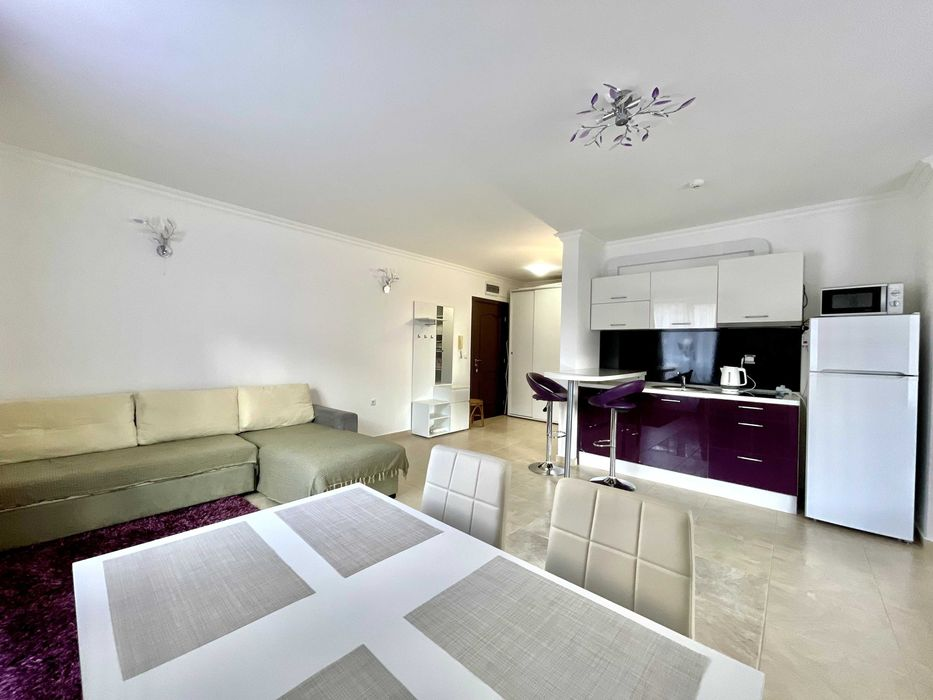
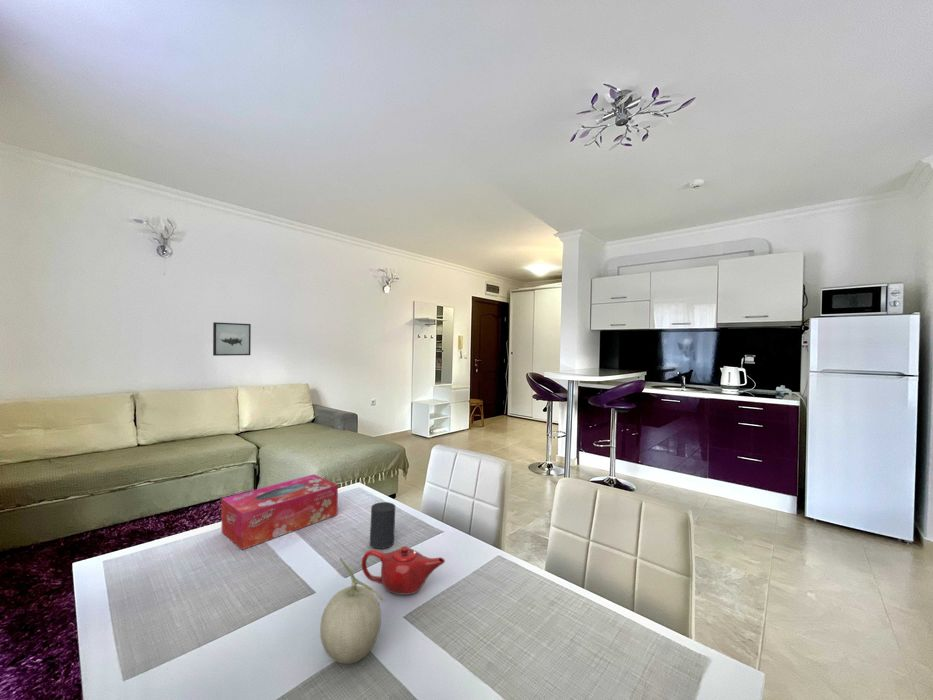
+ cup [369,501,396,550]
+ fruit [319,557,386,665]
+ tissue box [221,473,339,551]
+ teapot [360,545,446,596]
+ wall art [212,321,252,357]
